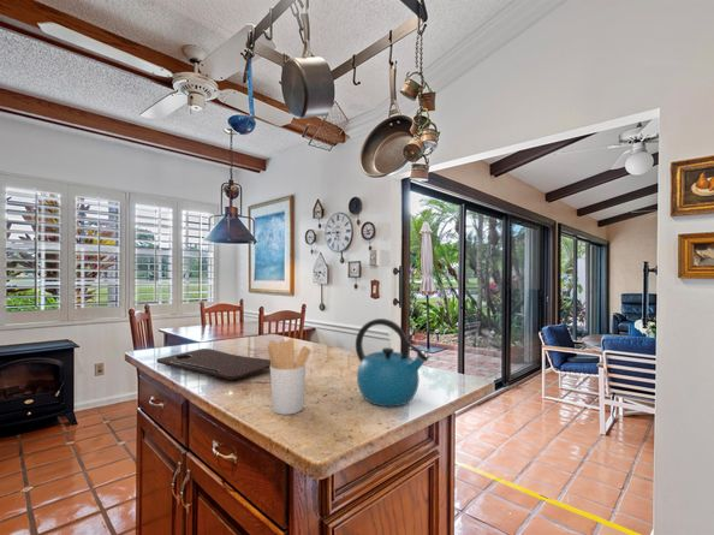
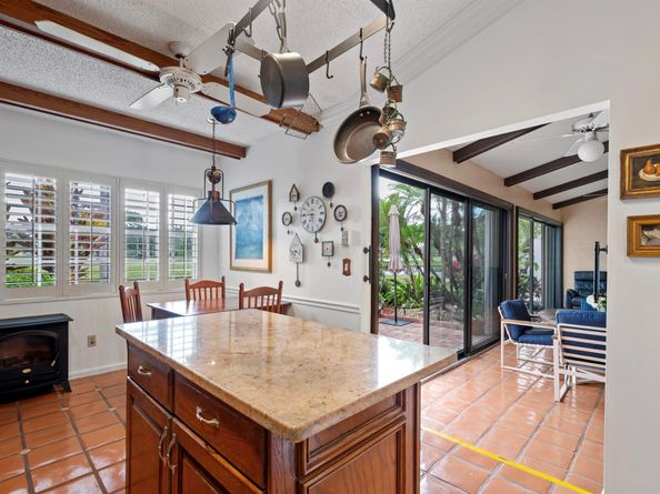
- cutting board [155,347,272,382]
- utensil holder [267,339,313,416]
- kettle [355,317,430,408]
